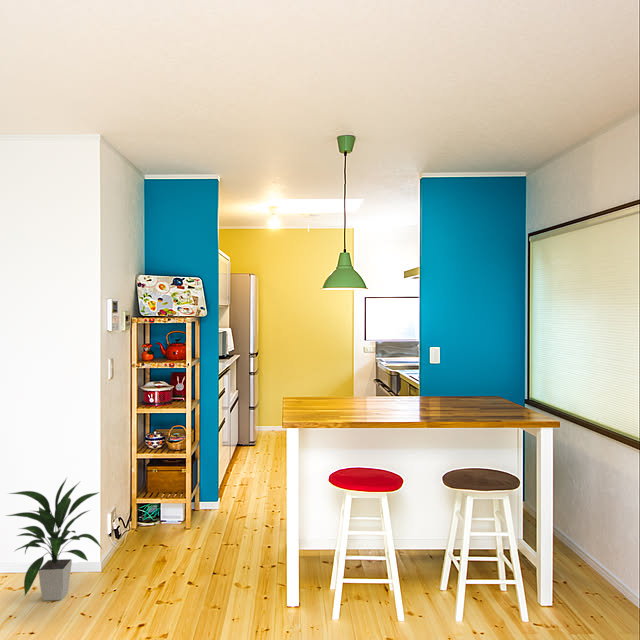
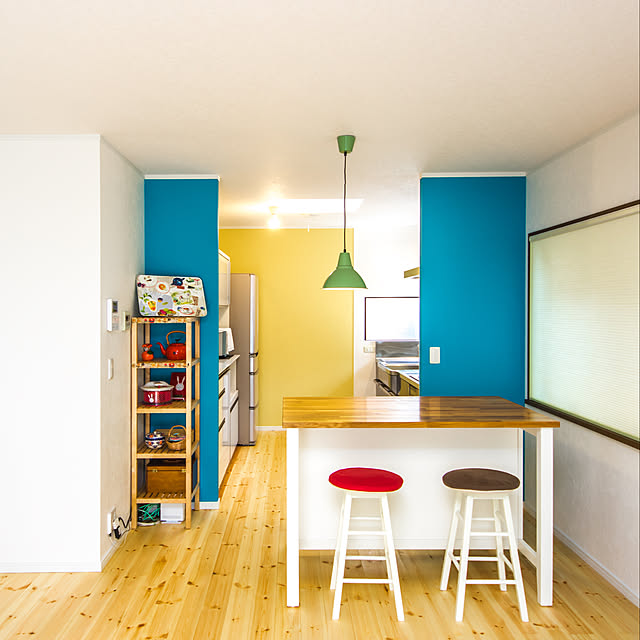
- indoor plant [4,477,103,602]
